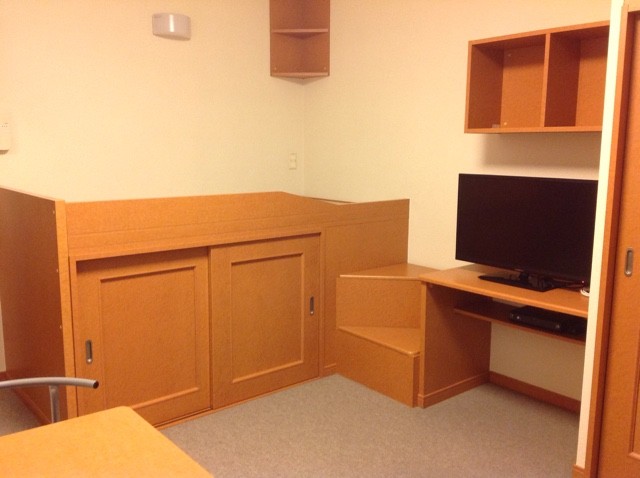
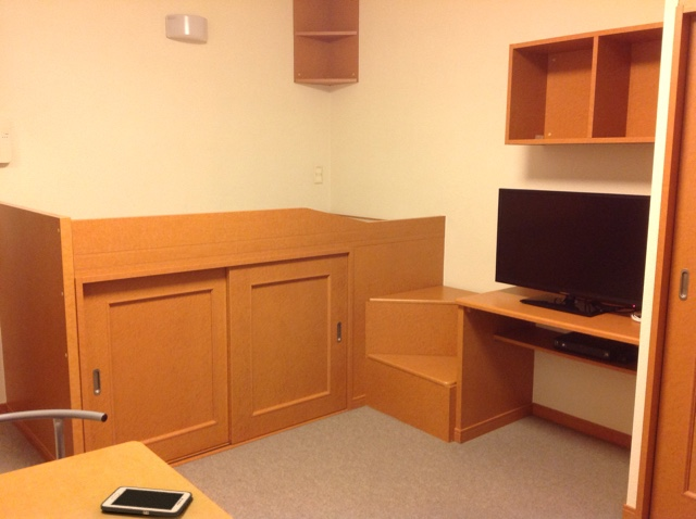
+ cell phone [99,485,194,518]
